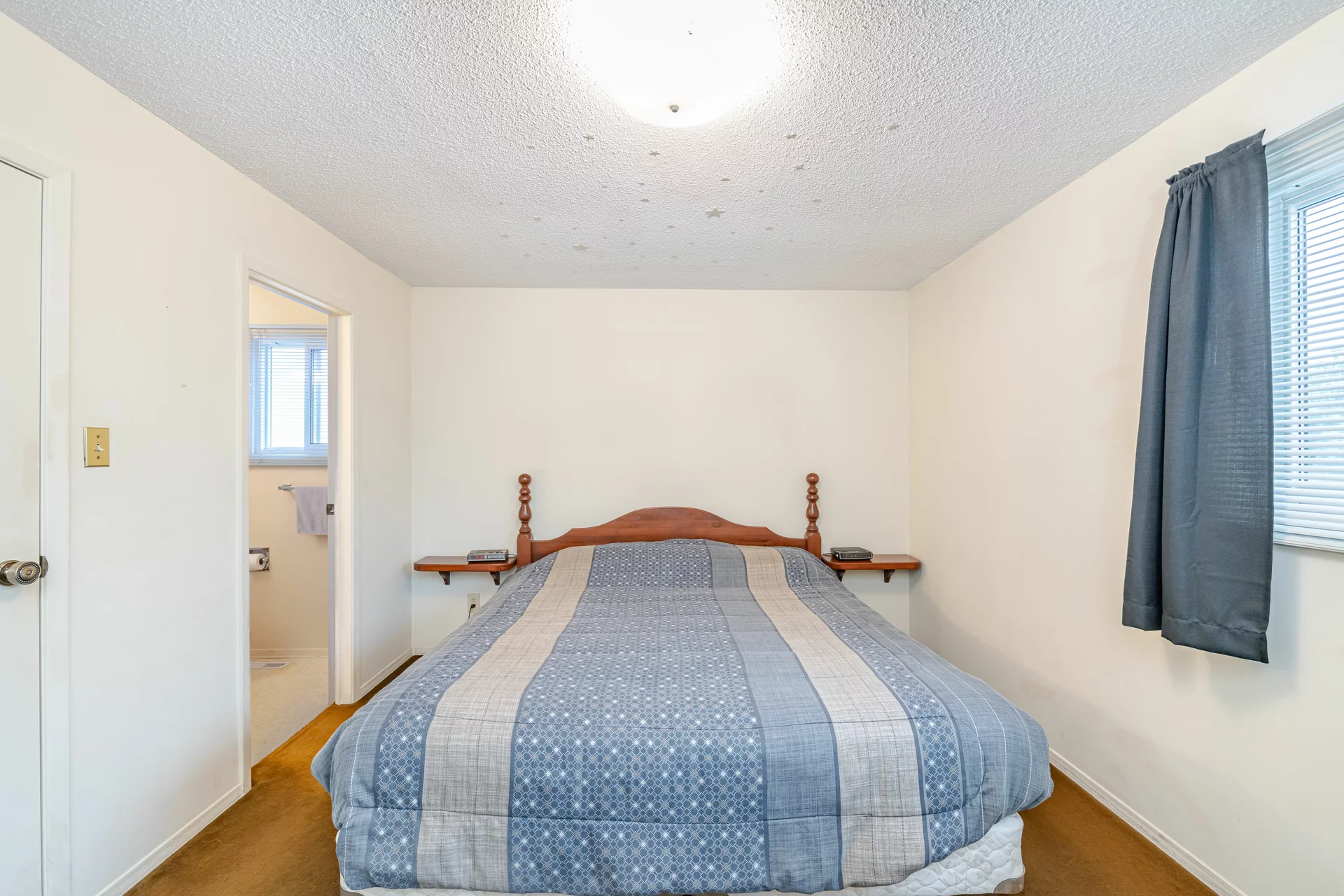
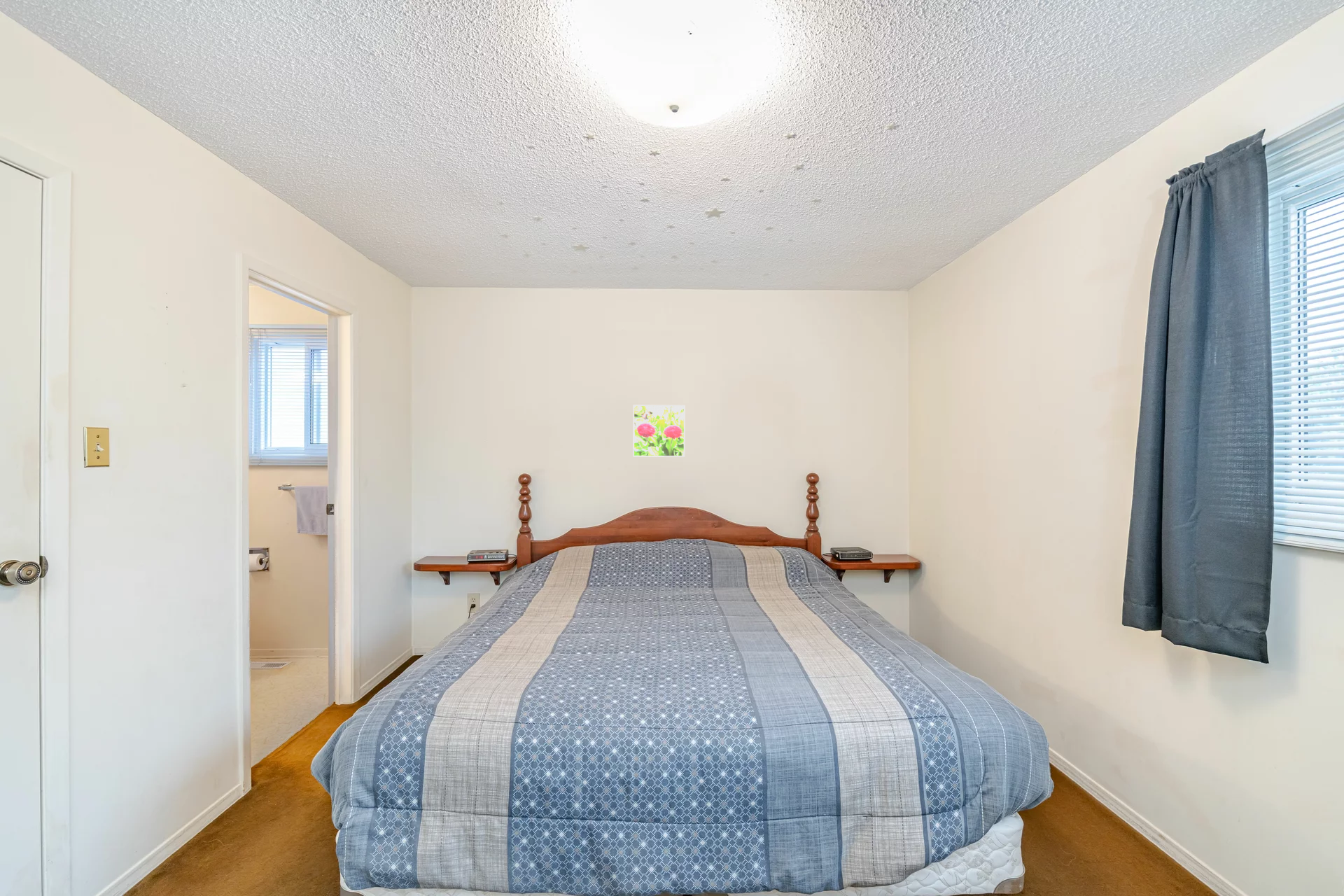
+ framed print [632,405,685,458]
